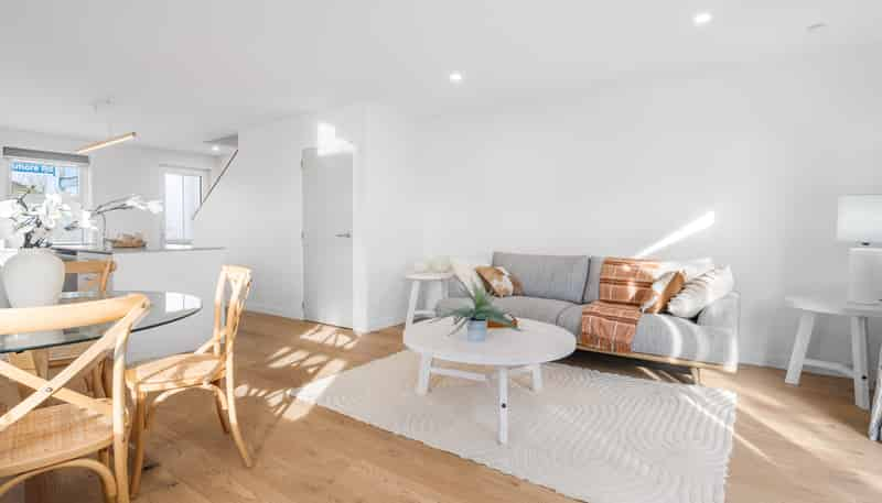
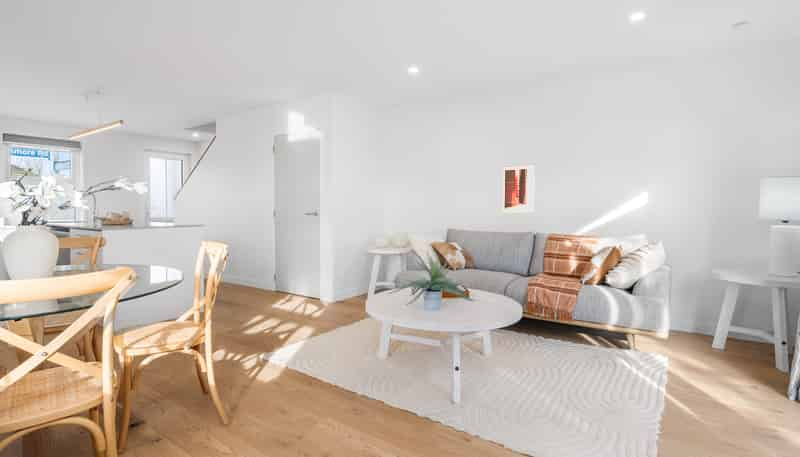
+ wall art [502,163,536,215]
